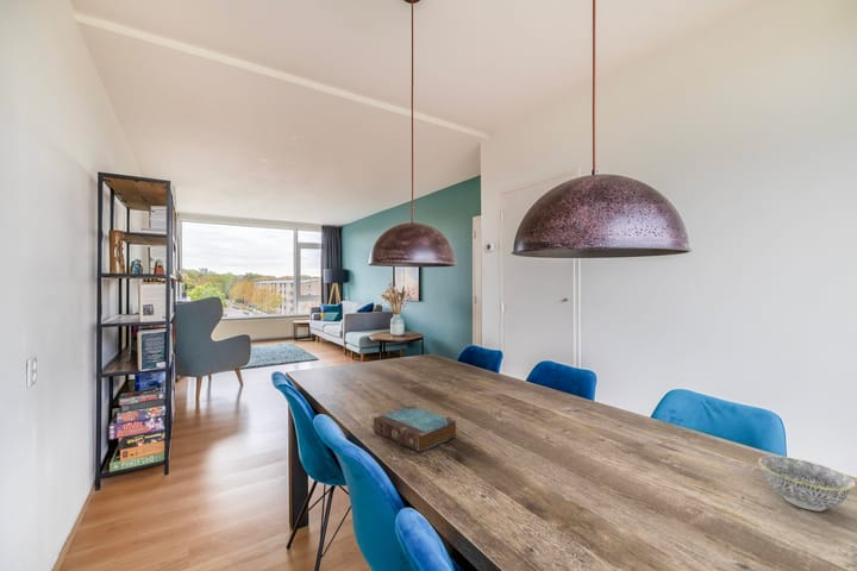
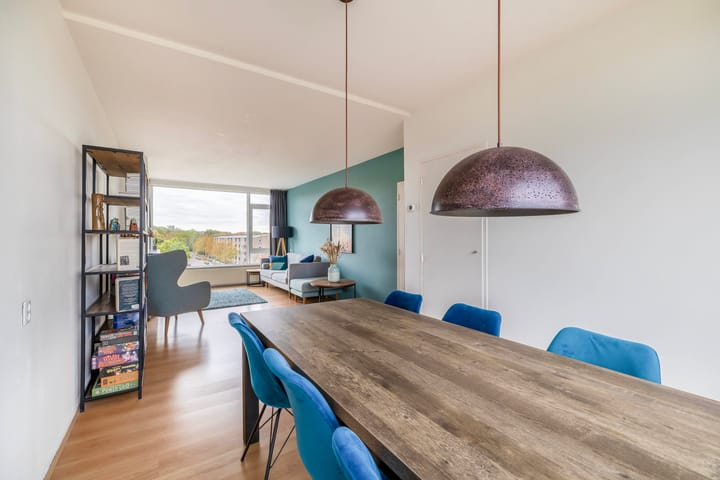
- bowl [757,454,857,513]
- book [373,404,458,453]
